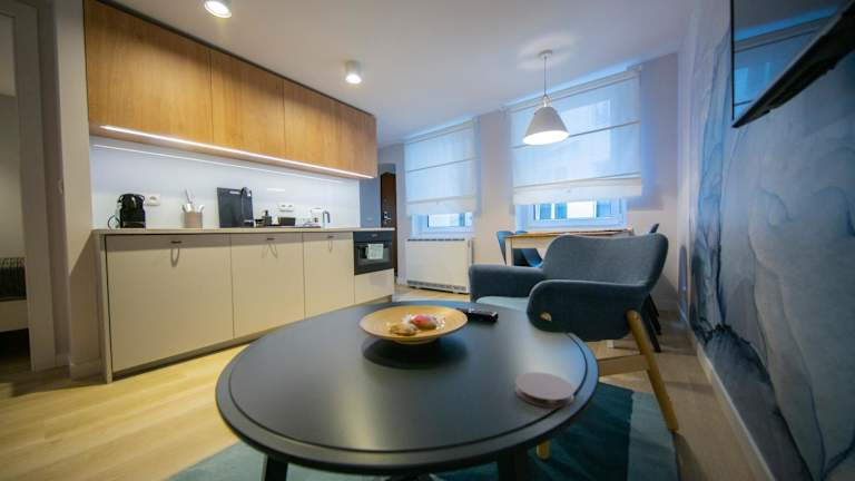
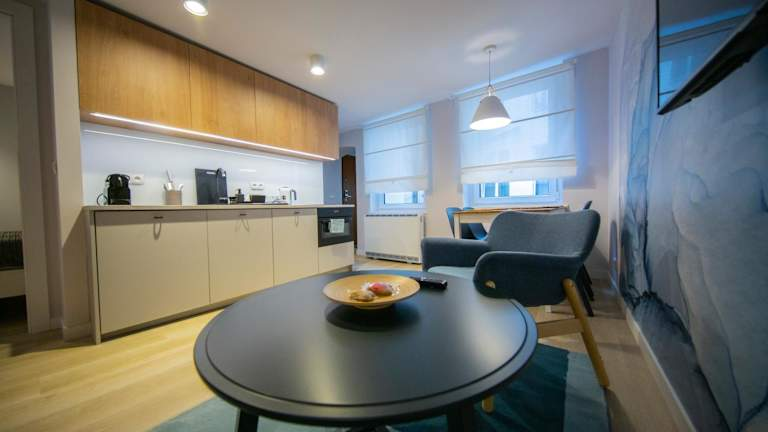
- coaster [514,371,576,409]
